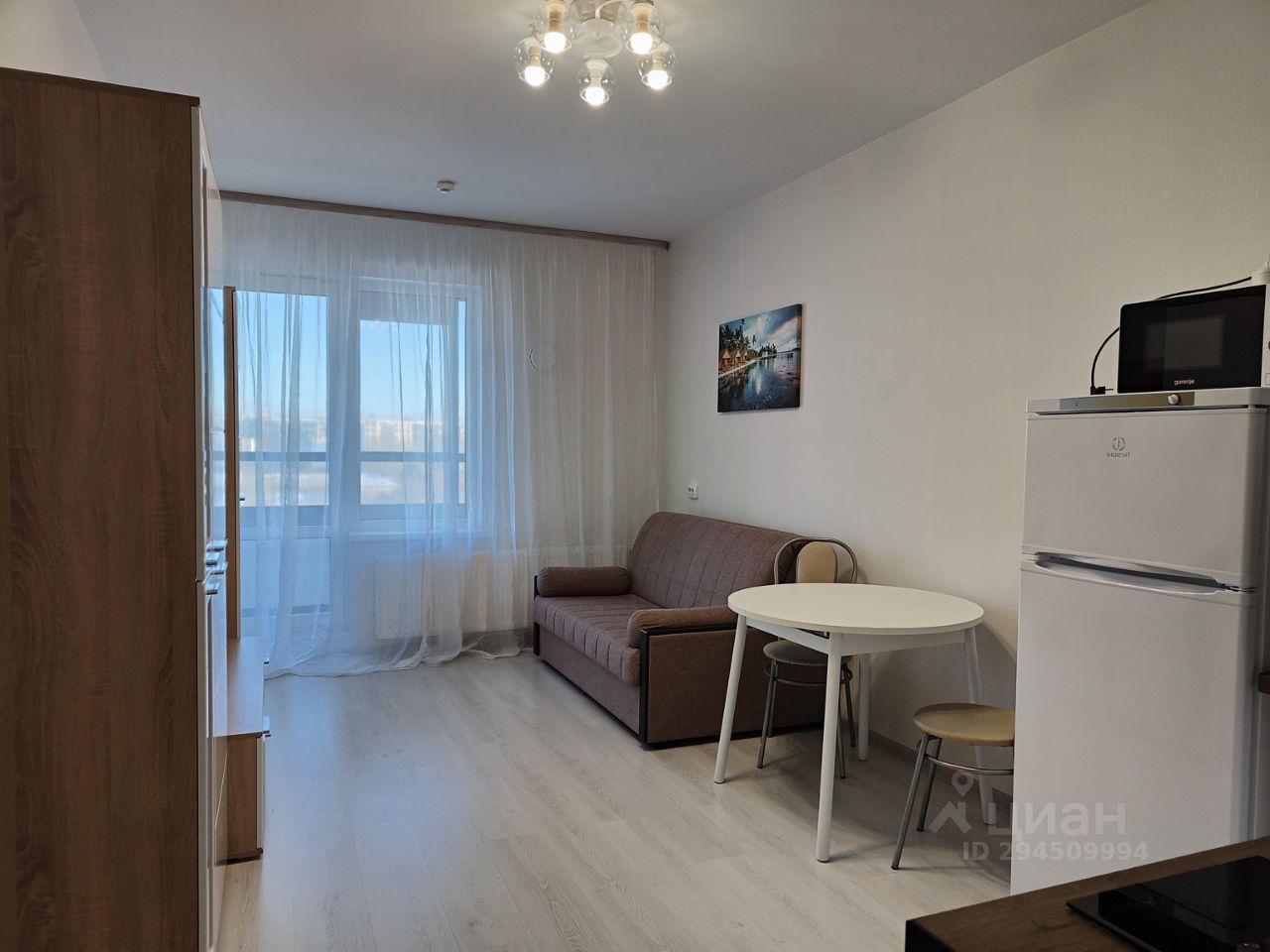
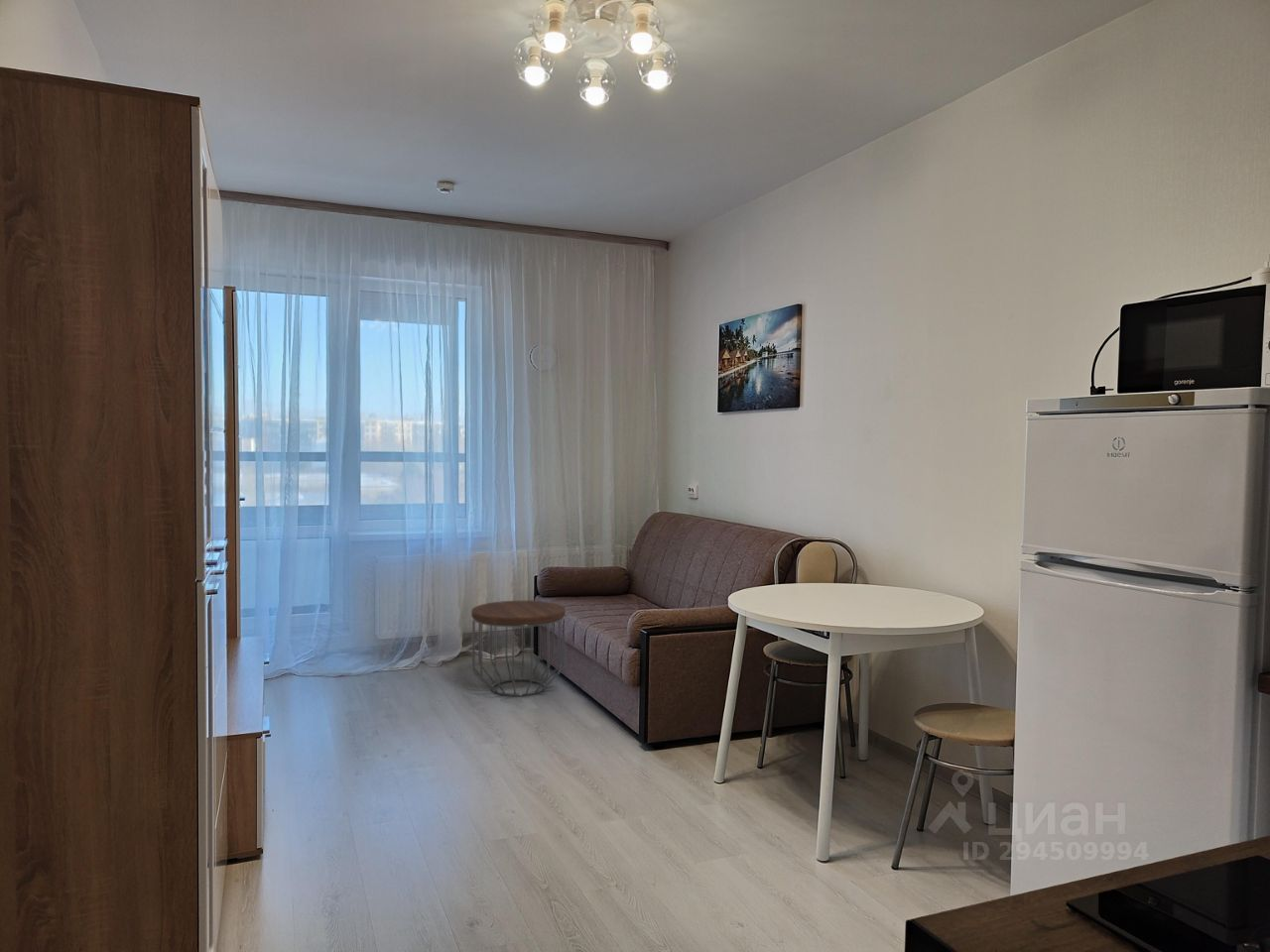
+ side table [470,600,567,697]
